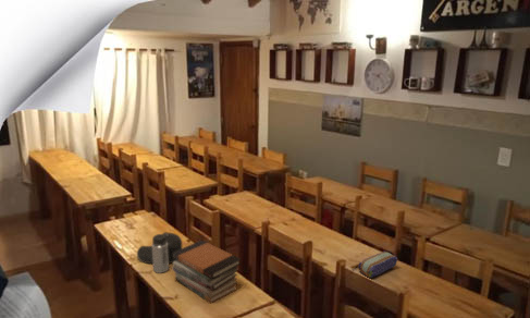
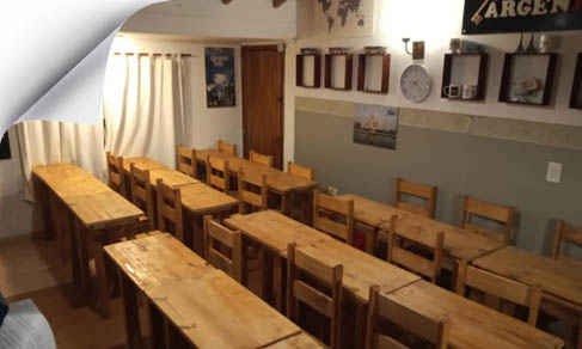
- pencil case [357,250,398,279]
- book stack [172,240,243,305]
- water bottle [136,231,183,274]
